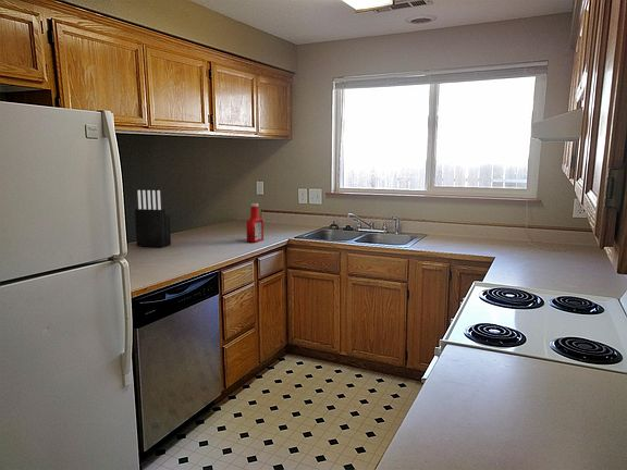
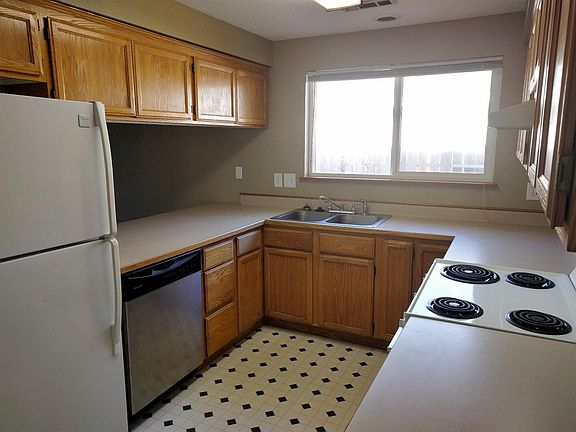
- soap bottle [245,202,265,244]
- knife block [134,189,172,248]
